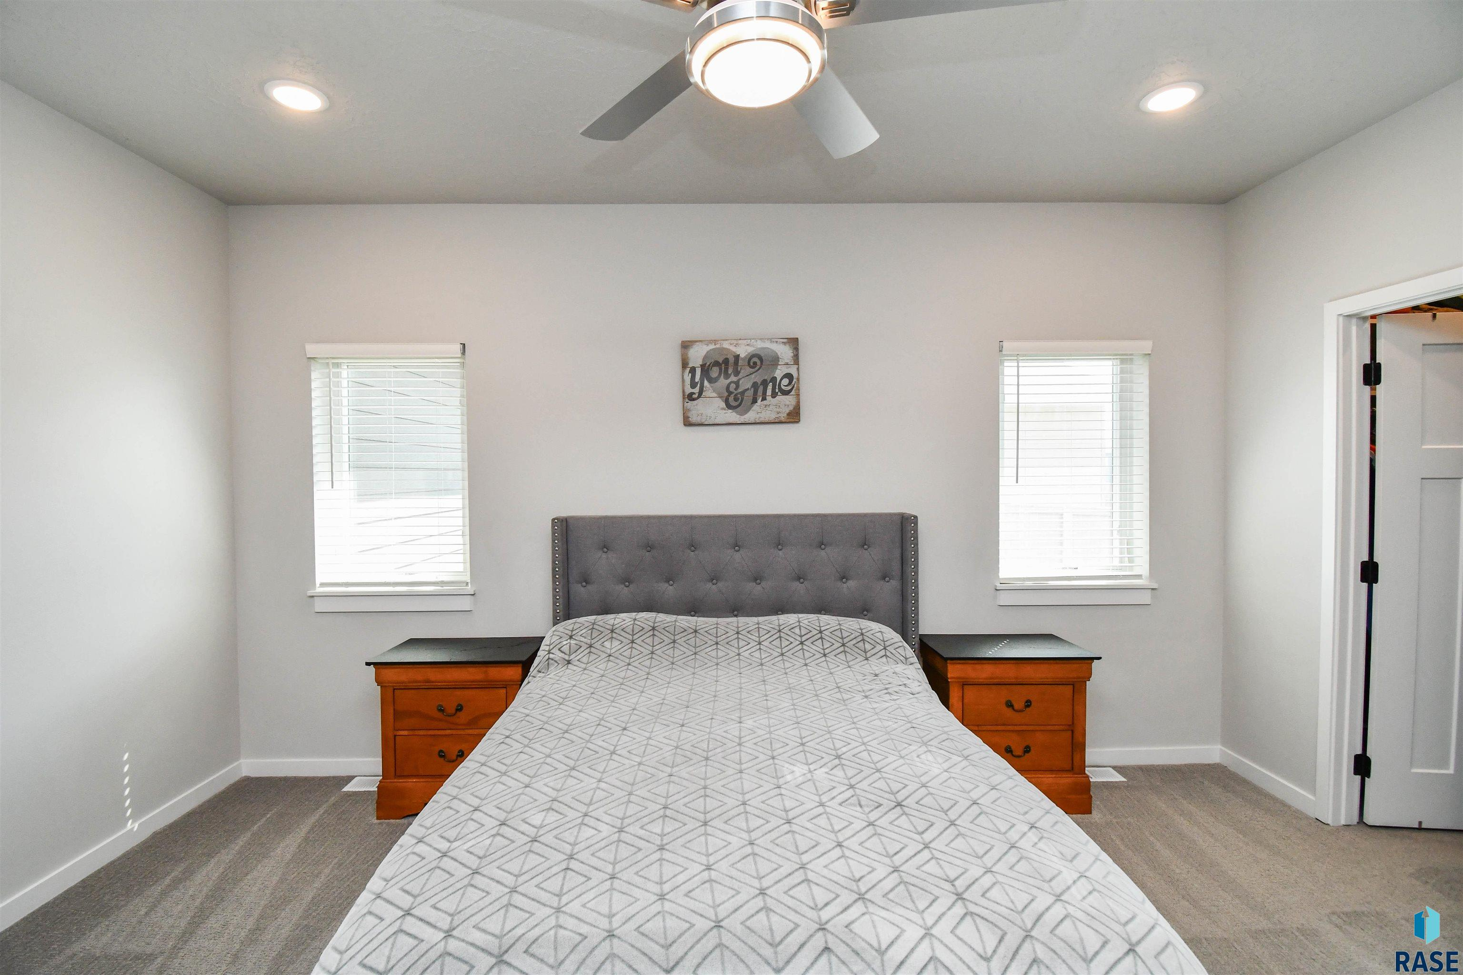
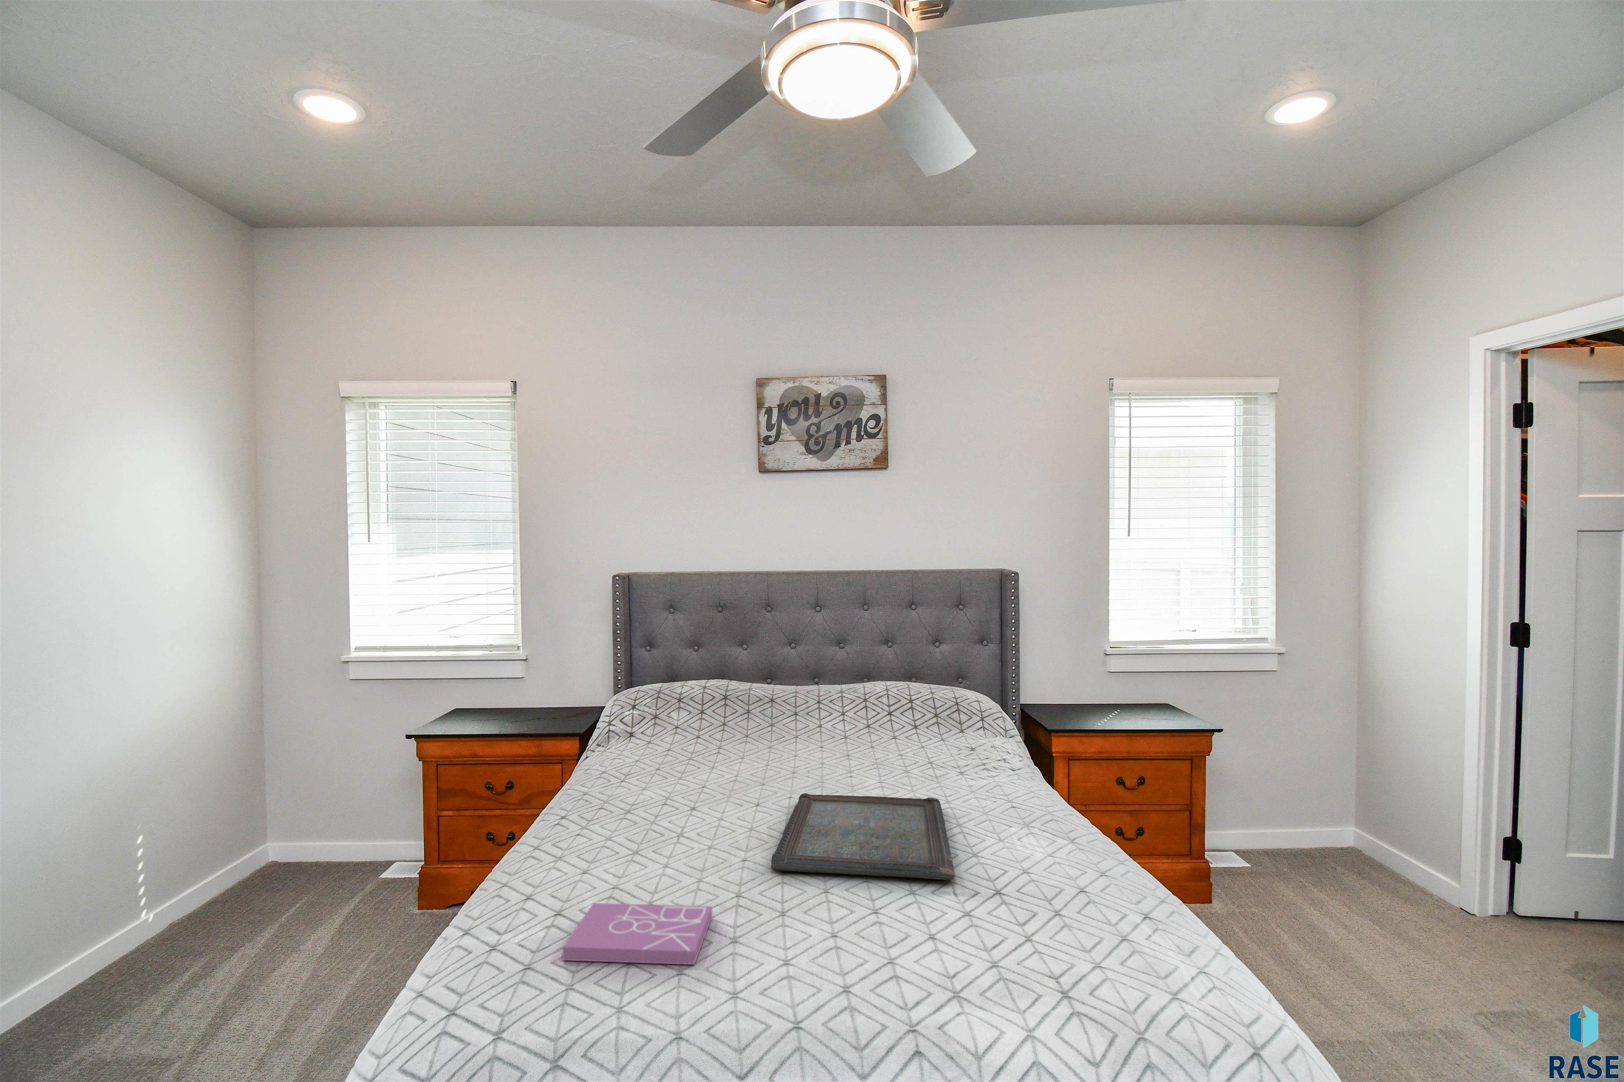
+ book [562,902,713,965]
+ serving tray [771,792,956,880]
